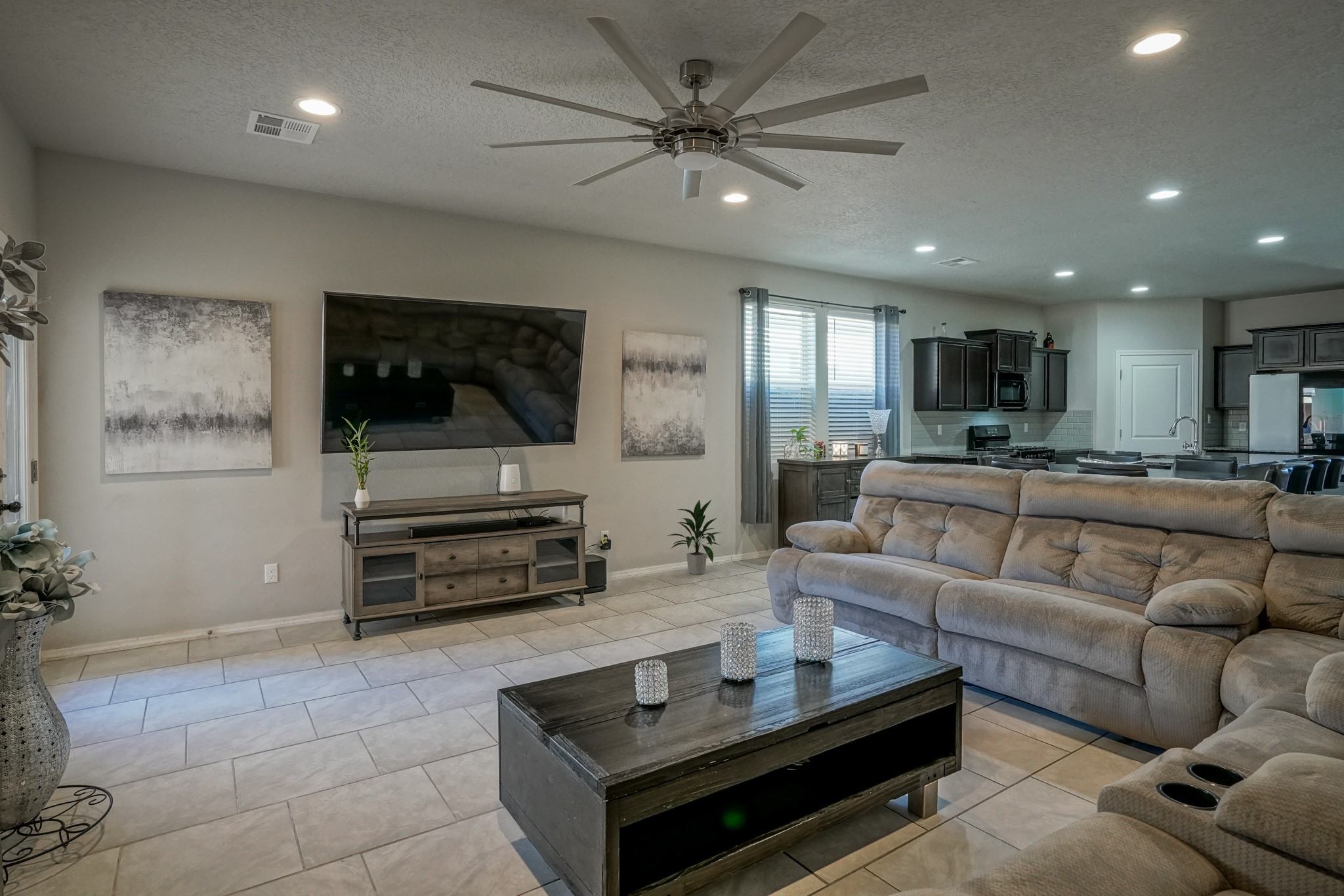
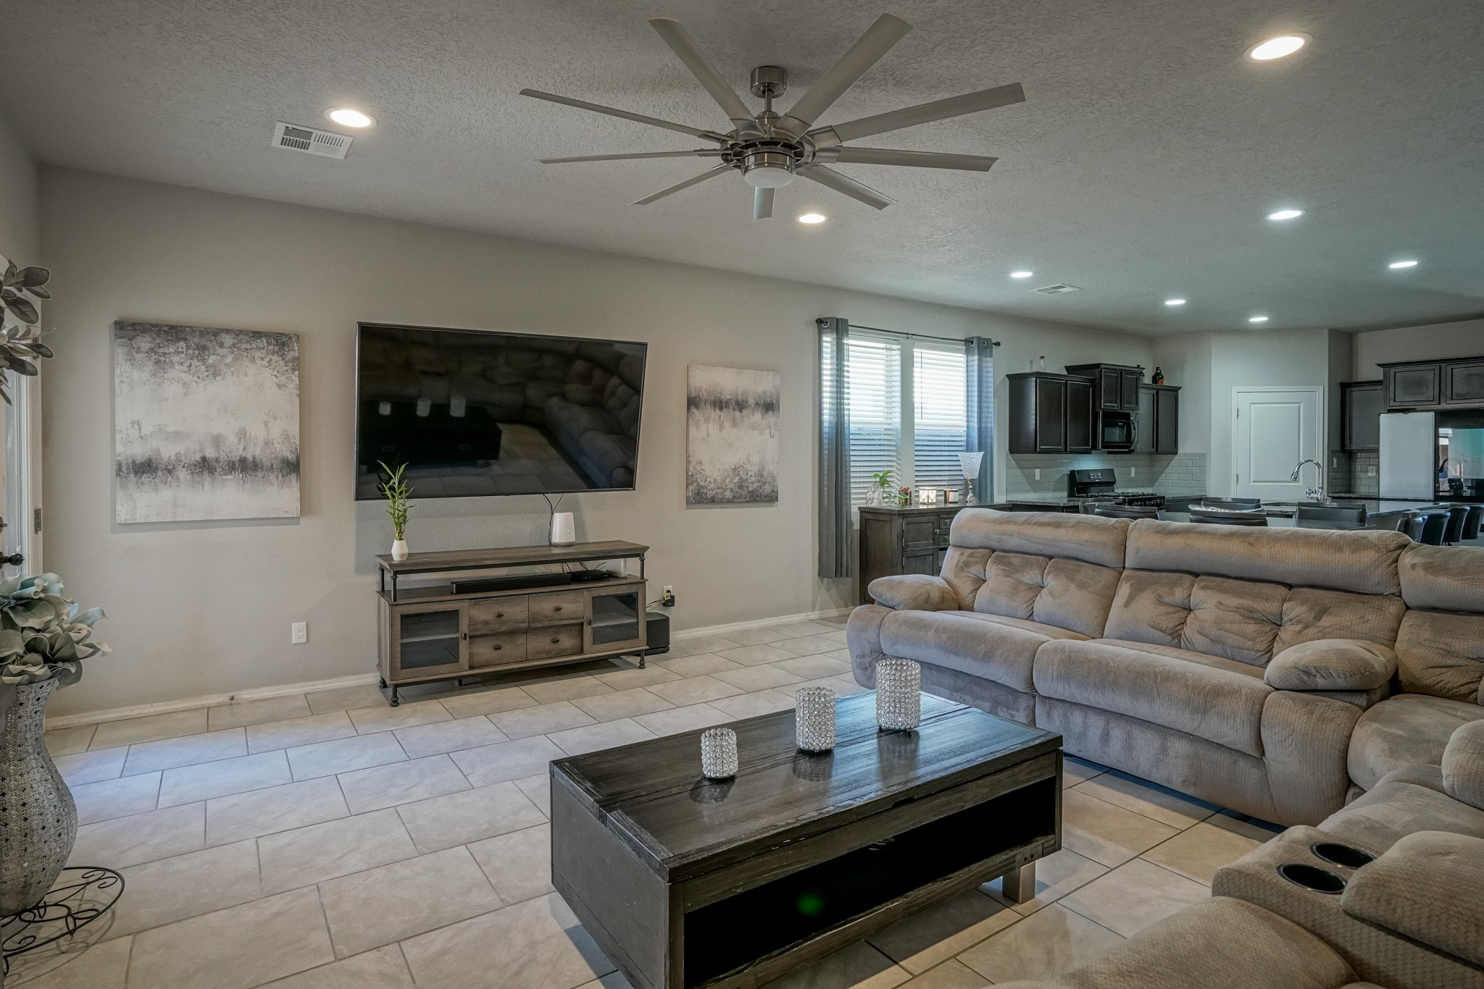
- indoor plant [667,499,723,575]
